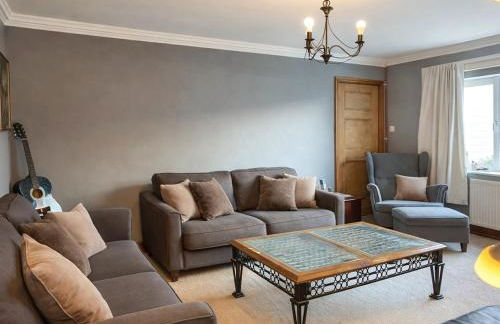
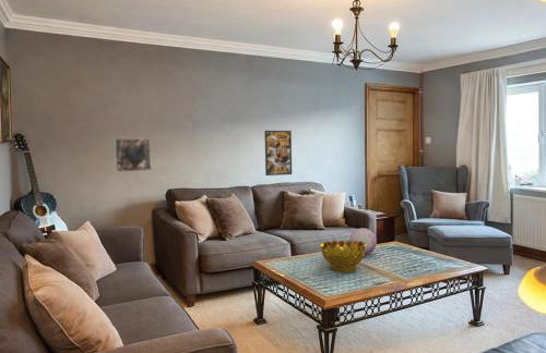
+ decorative bowl [320,239,366,275]
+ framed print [114,137,153,173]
+ decorative orb [348,227,378,256]
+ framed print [263,130,293,176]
